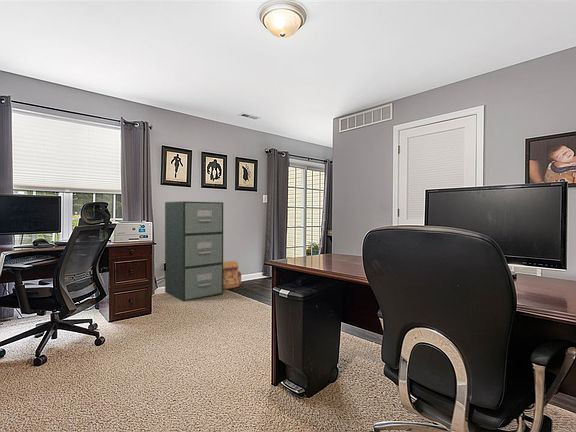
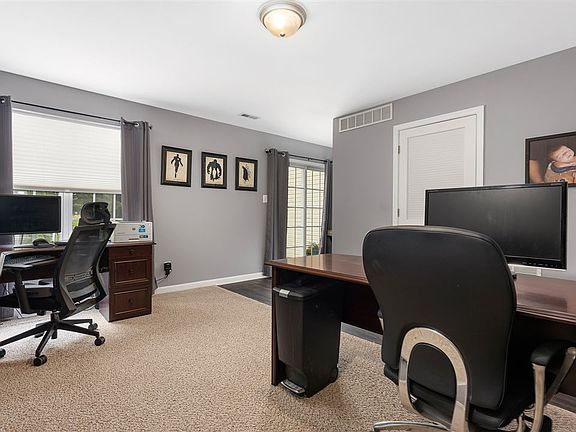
- backpack [223,260,242,290]
- filing cabinet [164,200,224,302]
